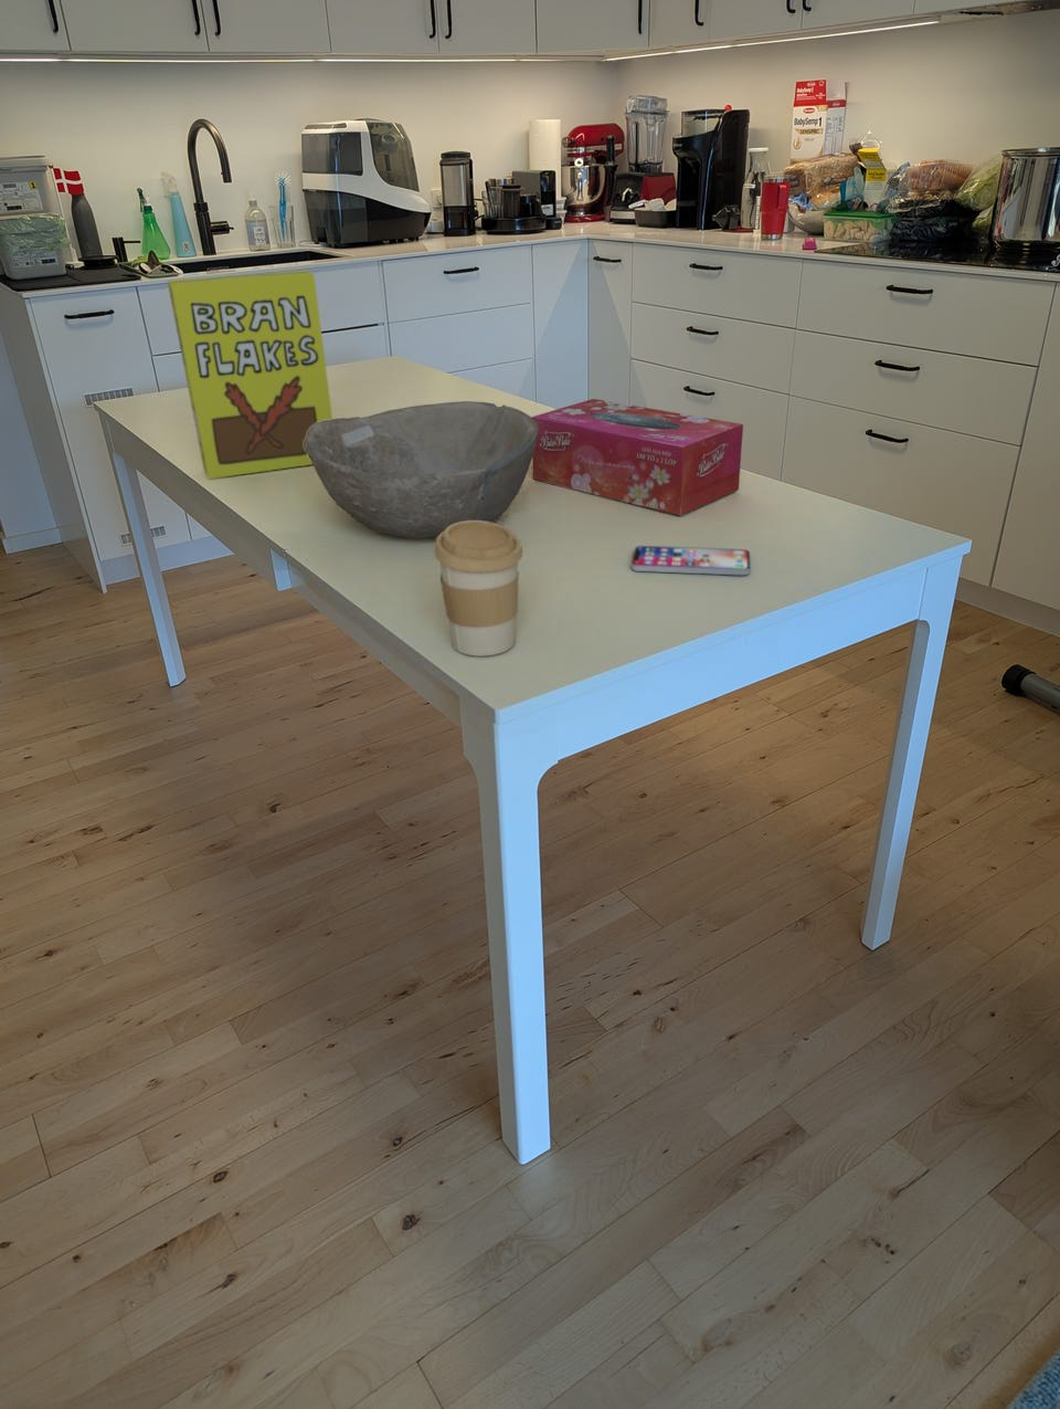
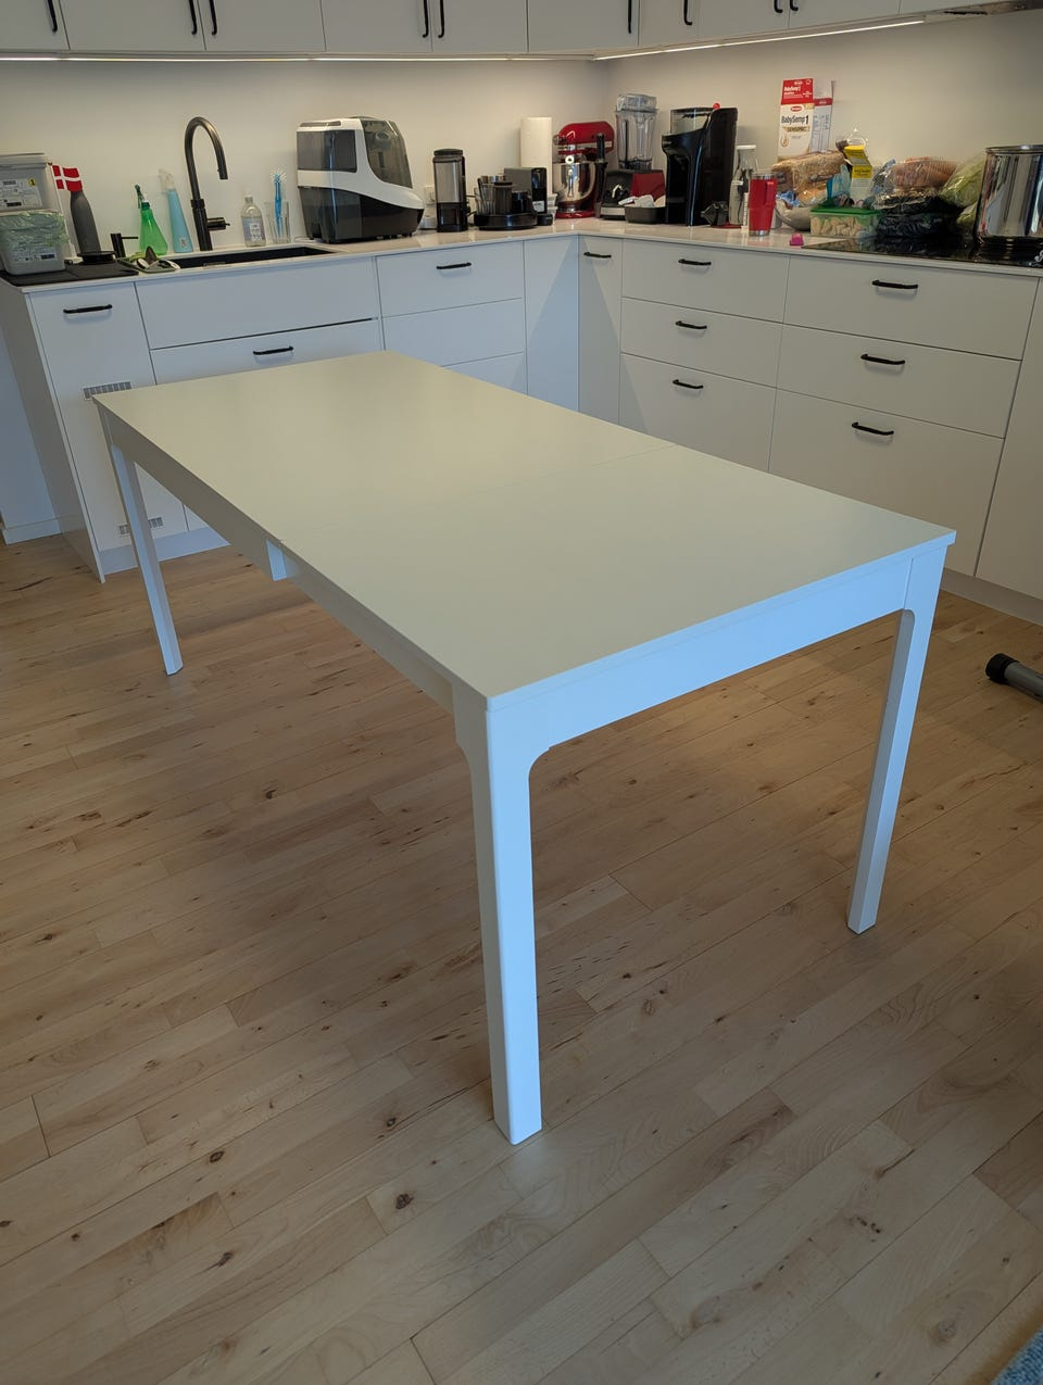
- coffee cup [433,520,524,657]
- cereal box [166,268,333,480]
- smartphone [630,545,750,576]
- tissue box [531,398,744,516]
- bowl [304,400,539,539]
